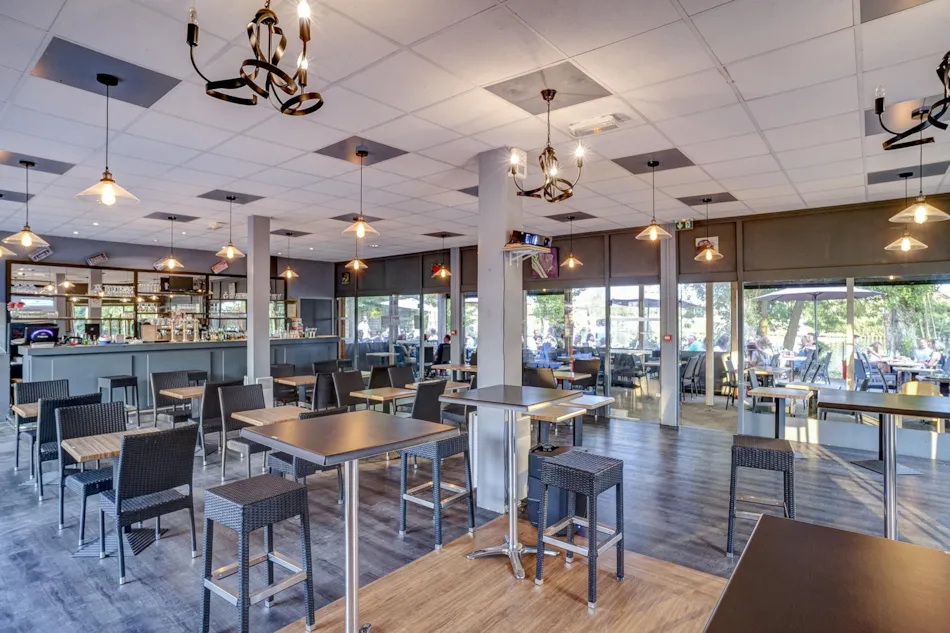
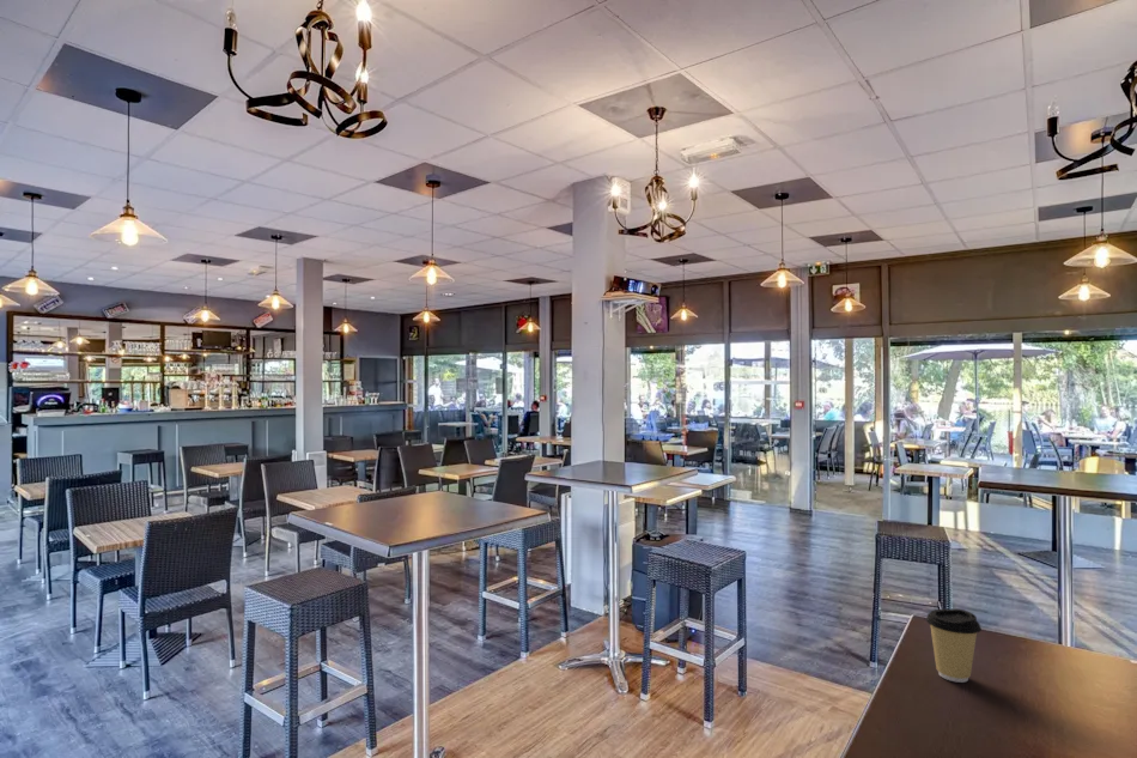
+ coffee cup [925,607,983,684]
